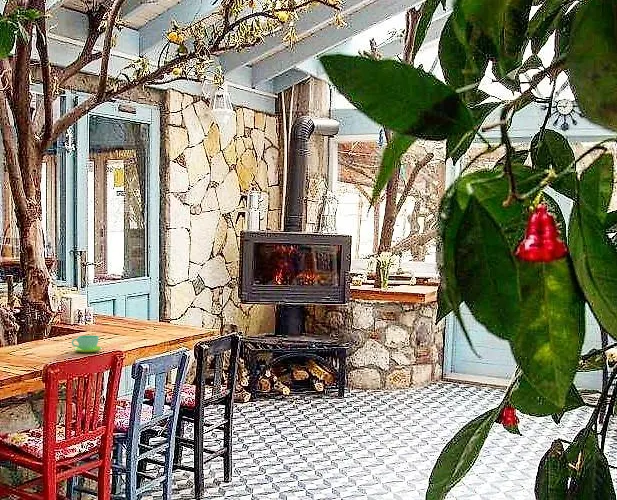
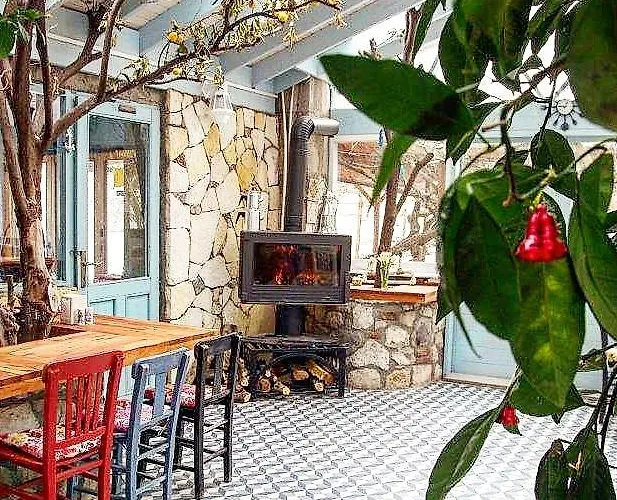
- cup [71,334,103,353]
